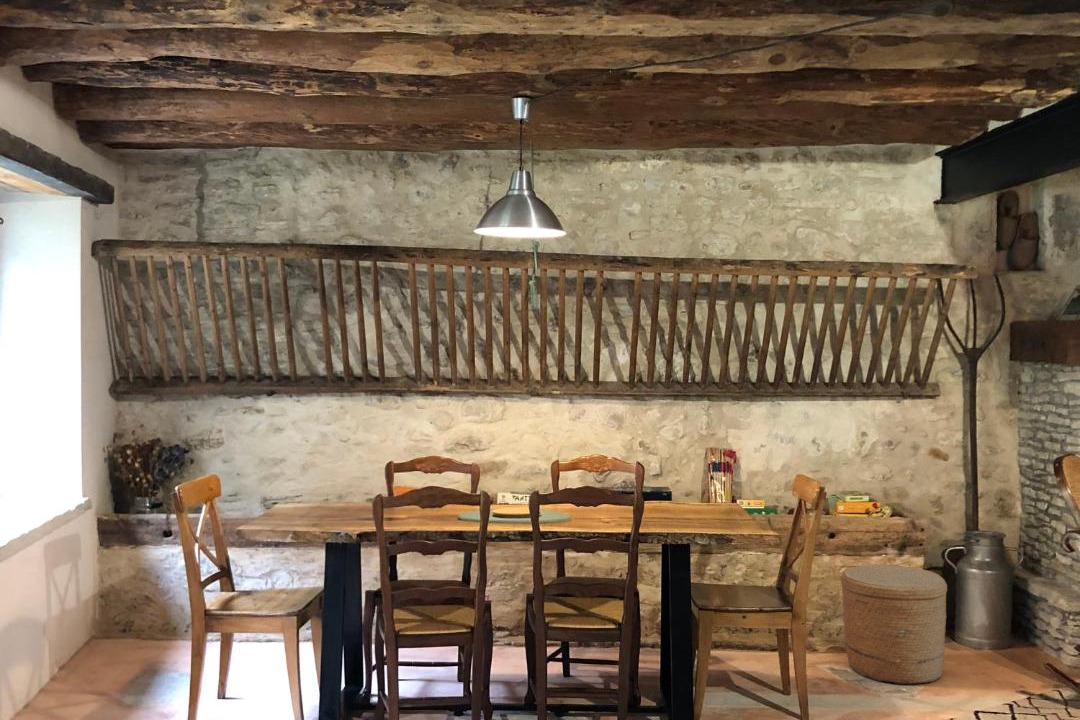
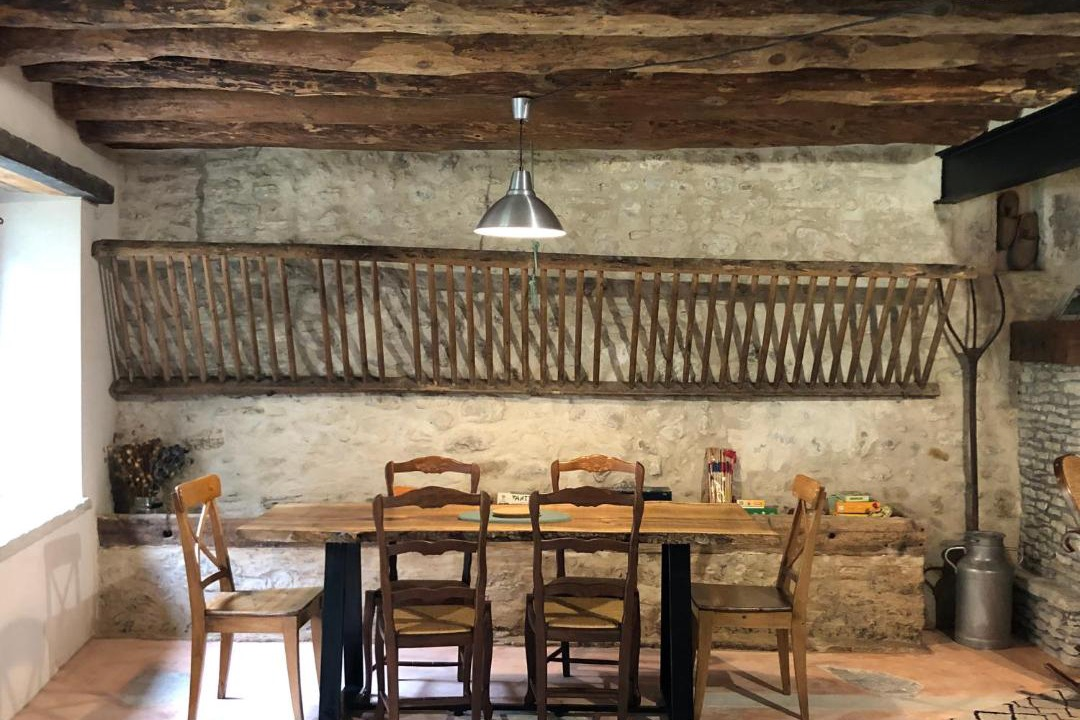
- woven basket [839,564,948,685]
